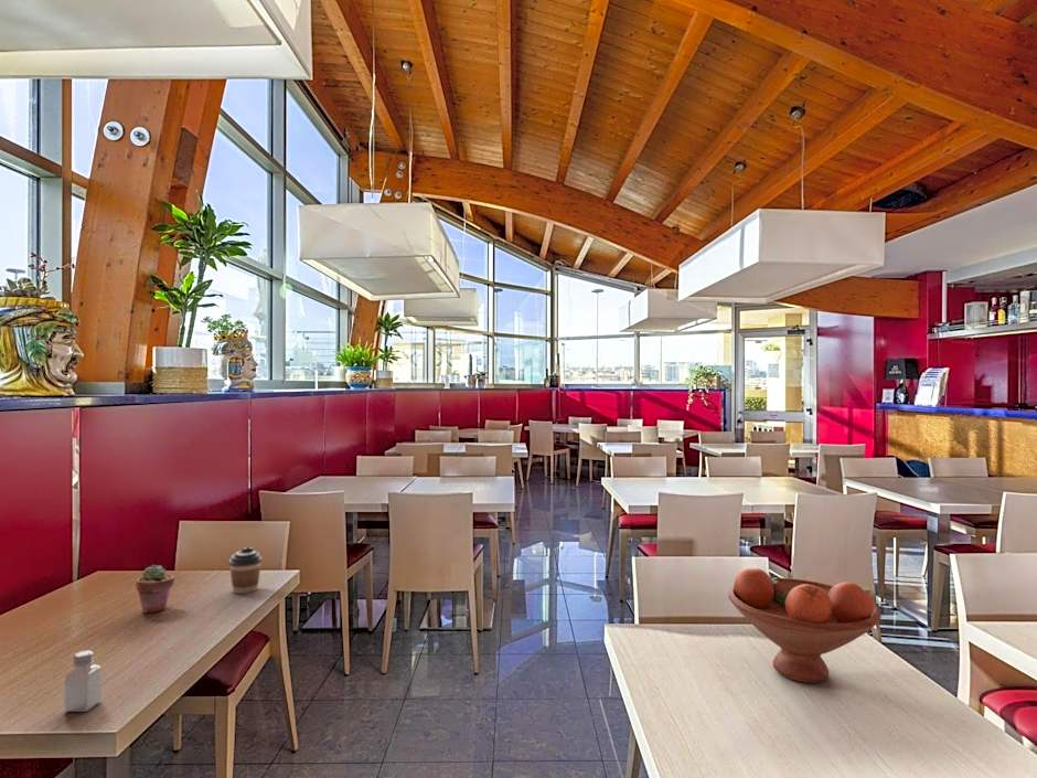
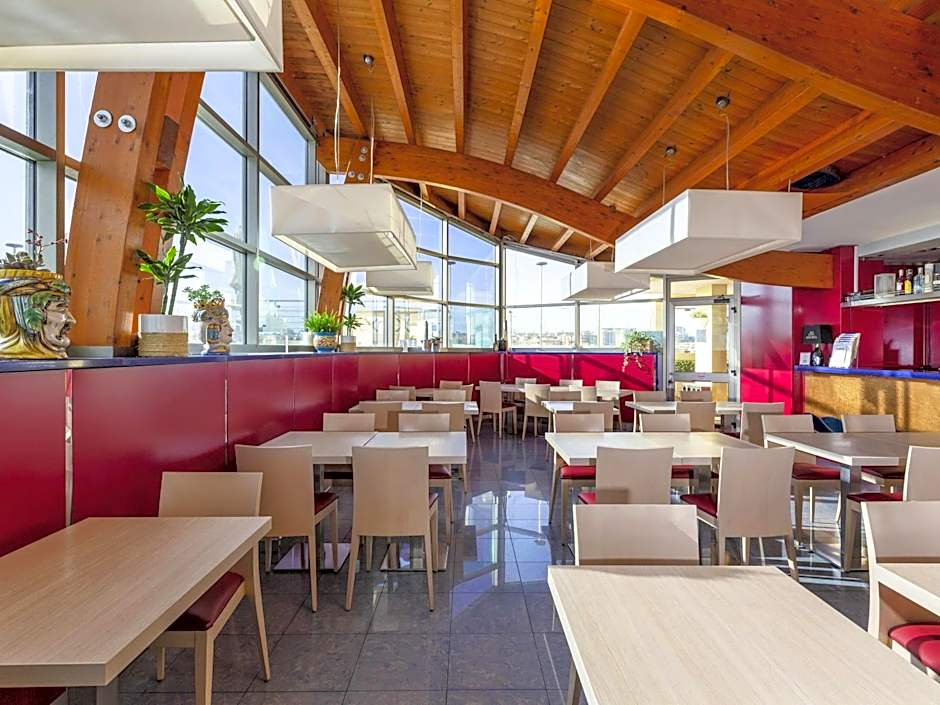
- fruit bowl [727,567,883,684]
- coffee cup [227,546,263,595]
- saltshaker [63,650,103,713]
- potted succulent [135,564,175,614]
